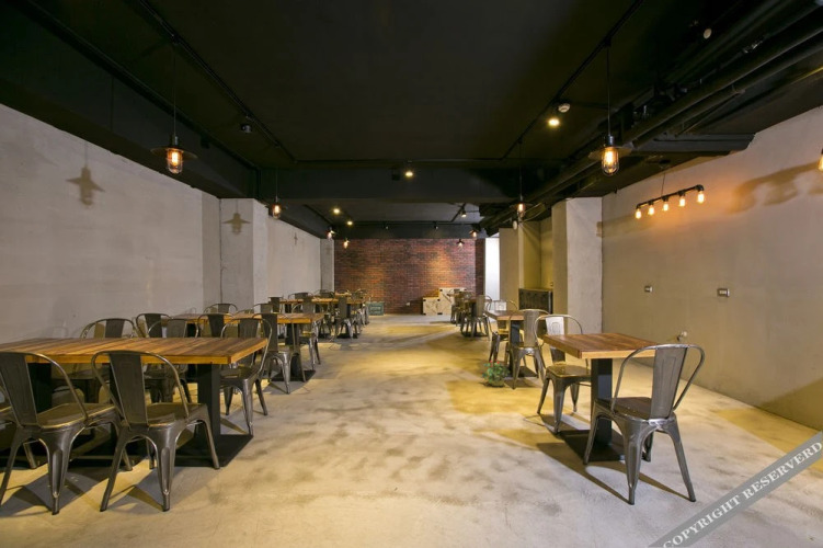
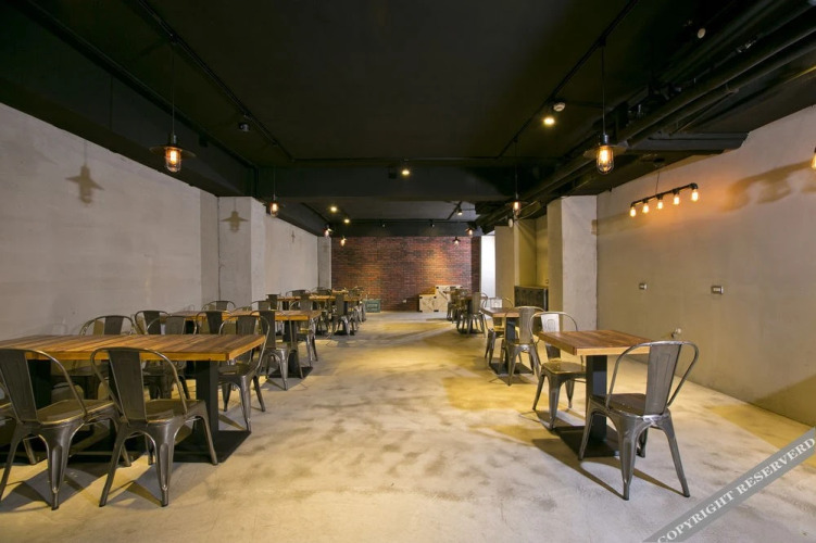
- potted plant [480,358,511,387]
